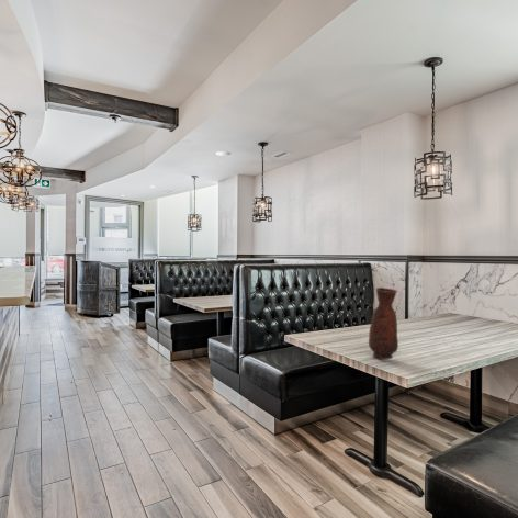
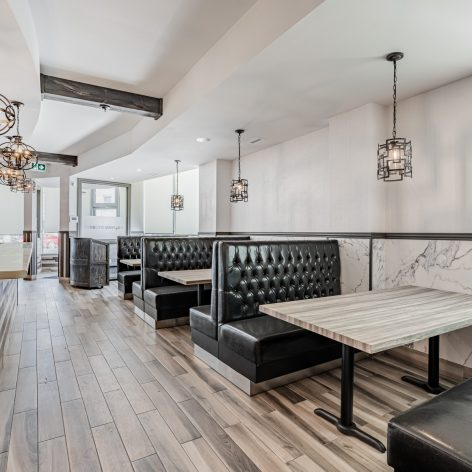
- vase [368,286,399,361]
